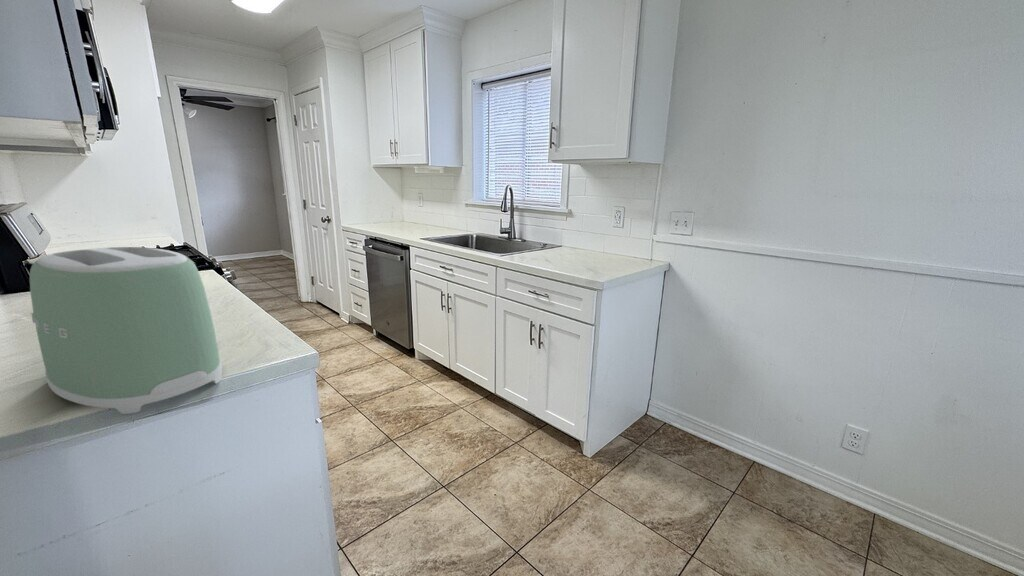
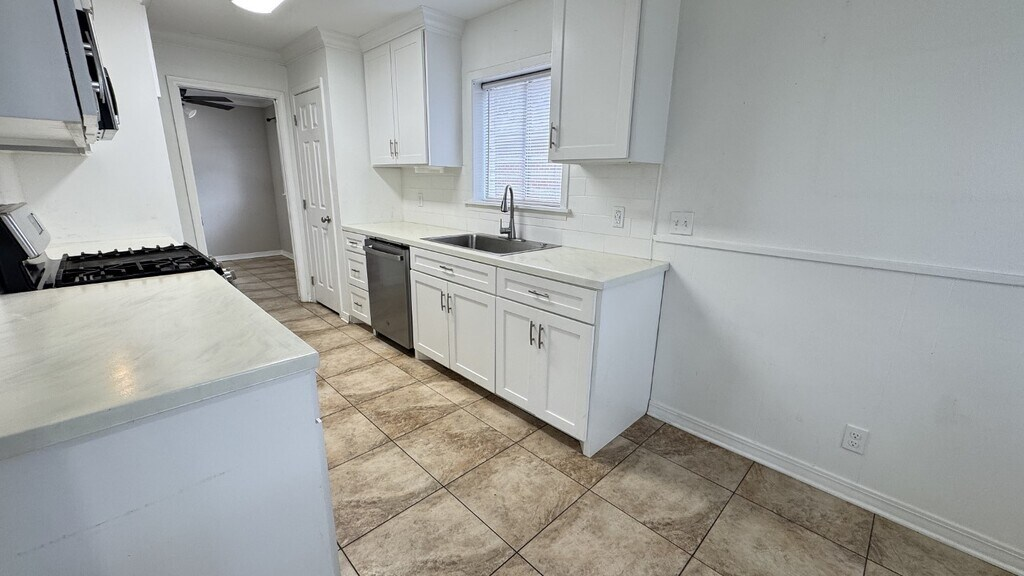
- toaster [29,246,223,415]
